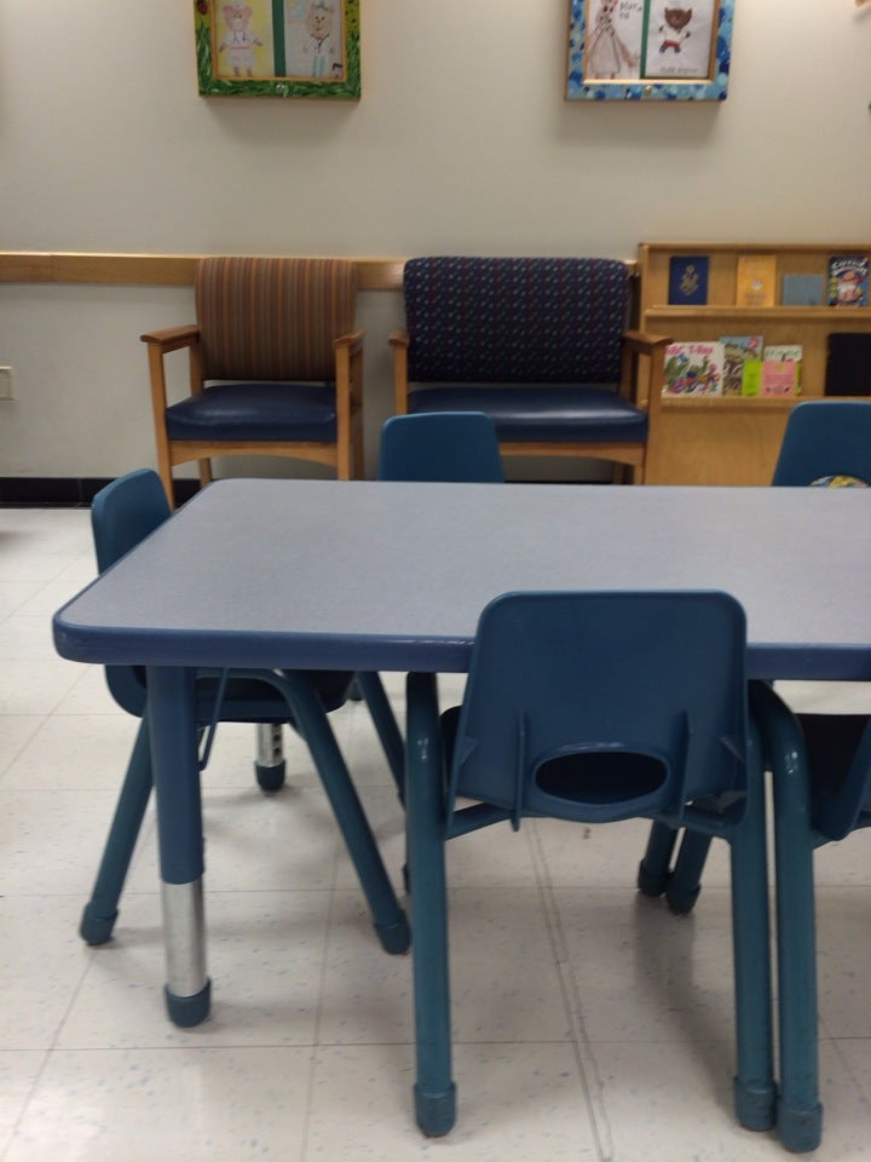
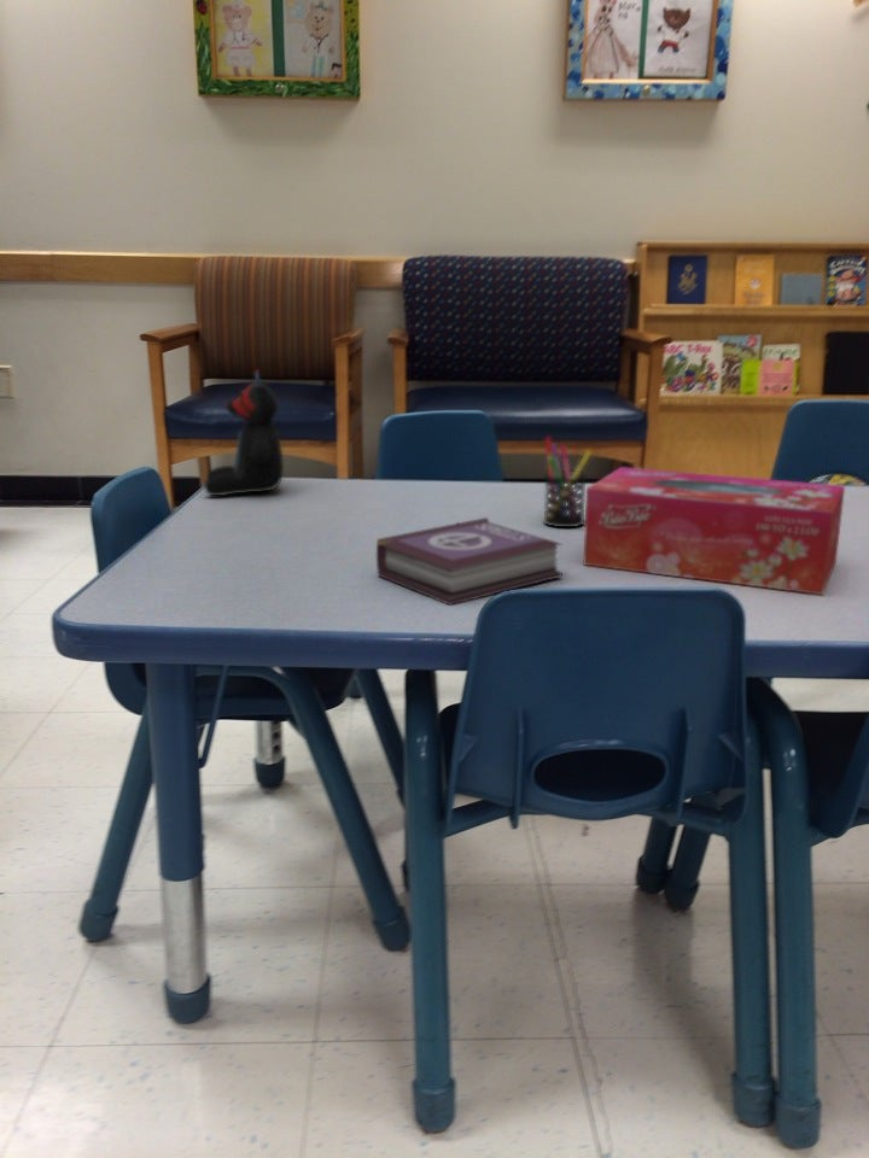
+ tissue box [583,466,846,596]
+ pen holder [542,437,593,528]
+ book [375,516,564,607]
+ teddy bear [203,368,285,497]
